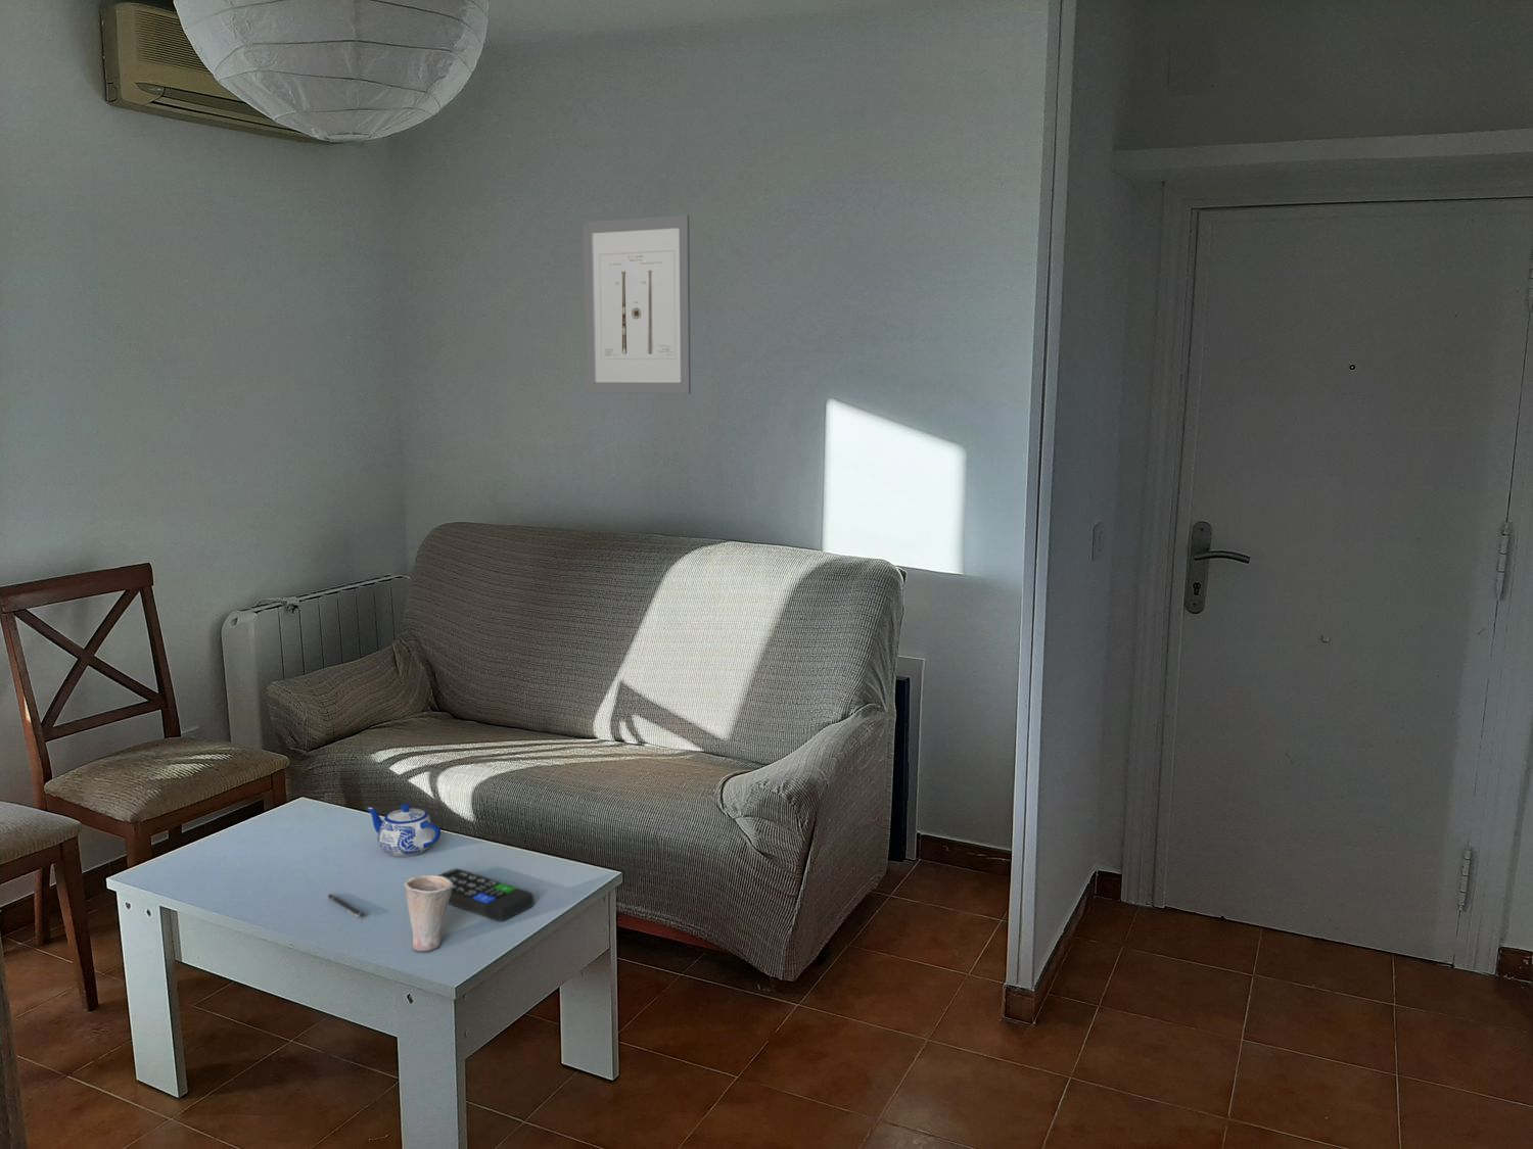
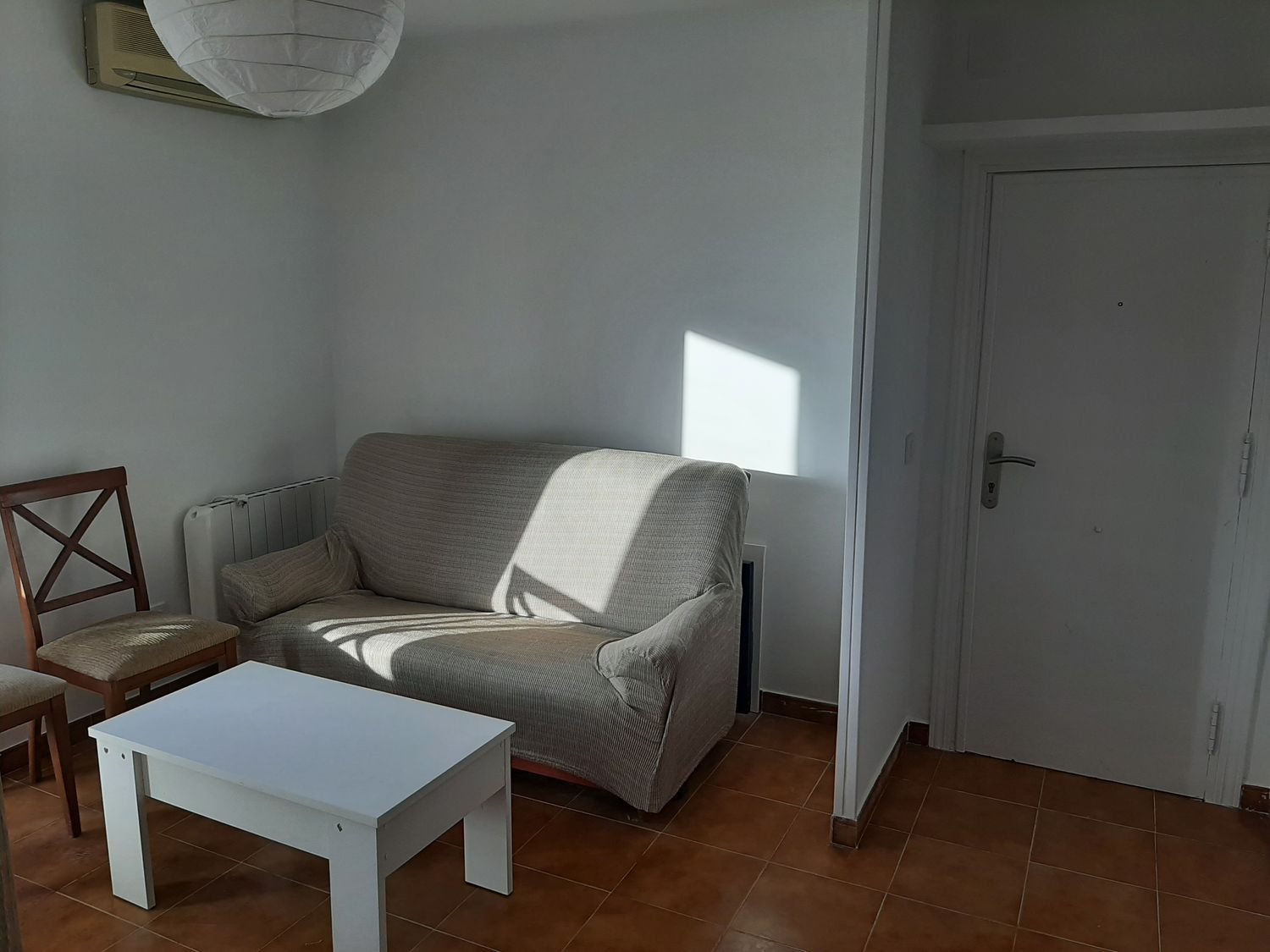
- cup [403,874,453,952]
- remote control [438,867,535,922]
- wall art [583,215,692,395]
- pen [327,893,366,918]
- teapot [366,803,442,857]
